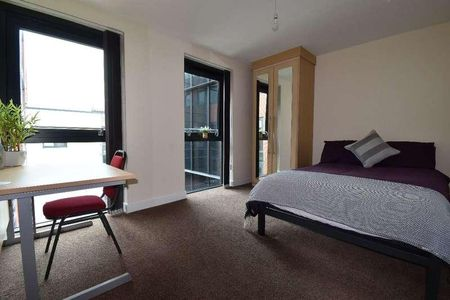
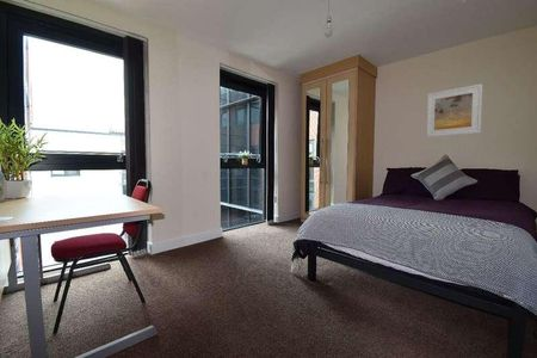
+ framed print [425,82,483,138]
